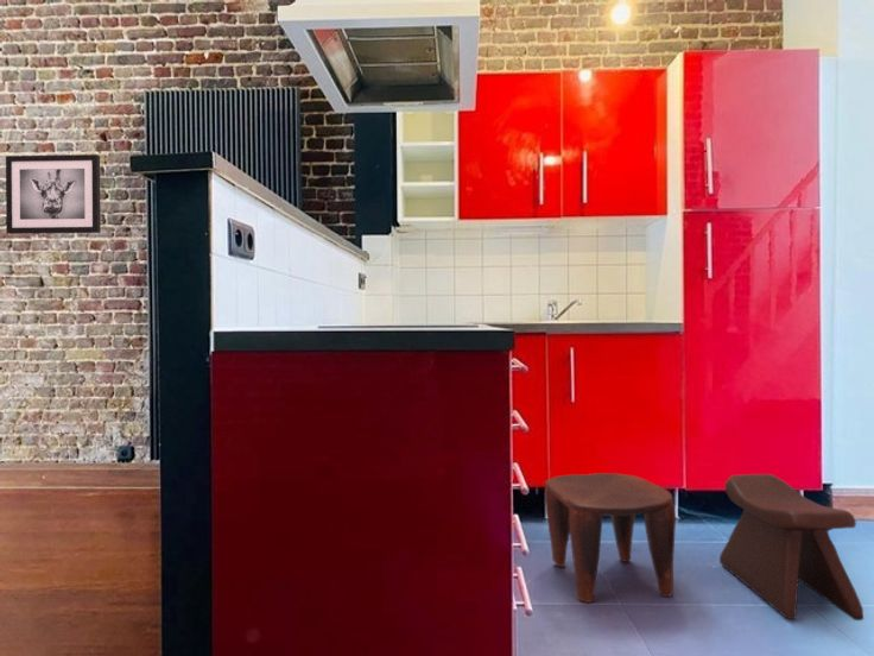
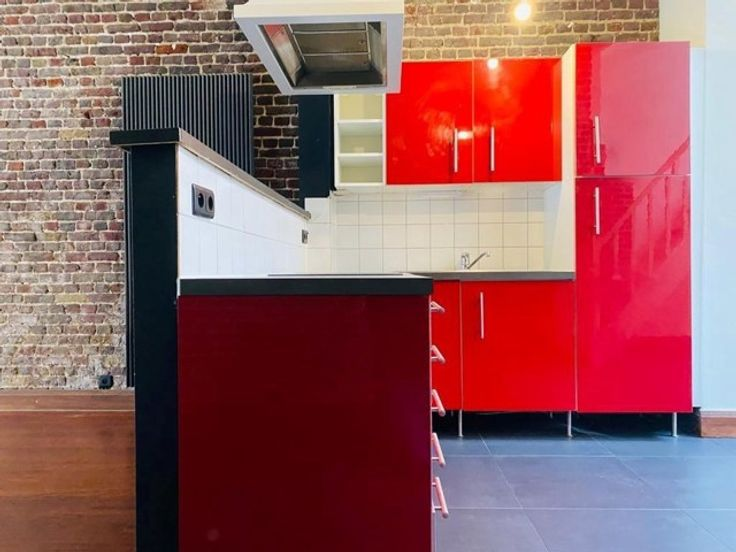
- wall art [5,153,102,235]
- stool [544,472,677,604]
- stool [718,473,864,622]
